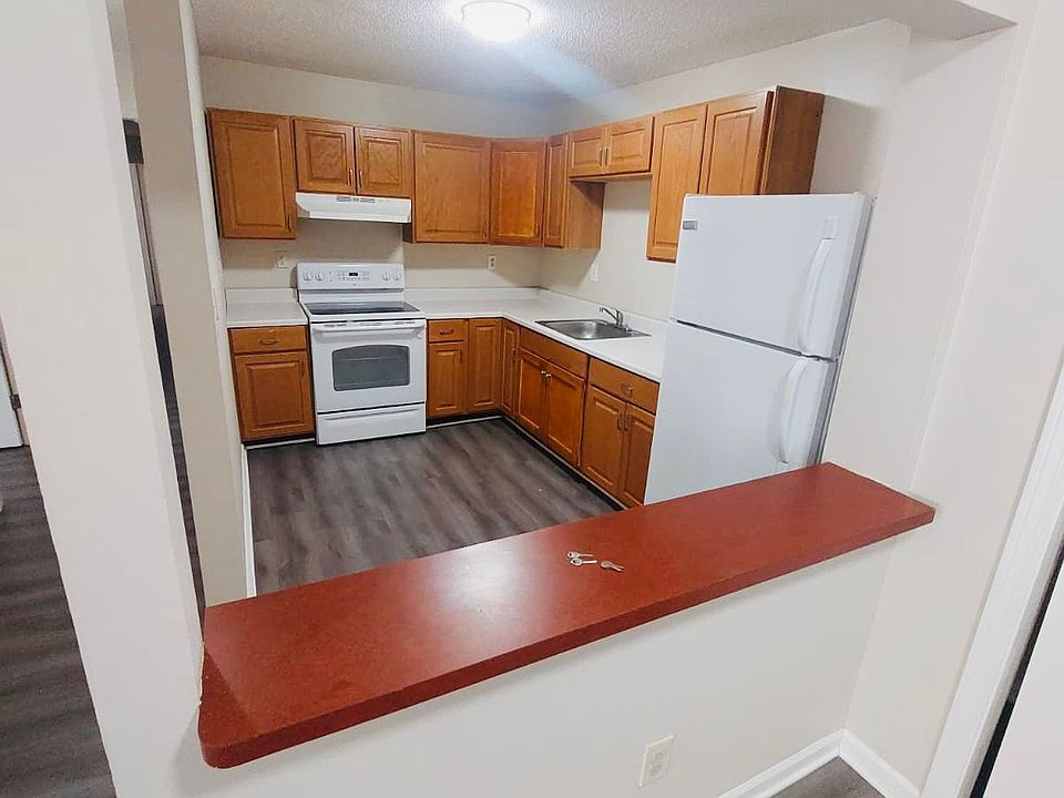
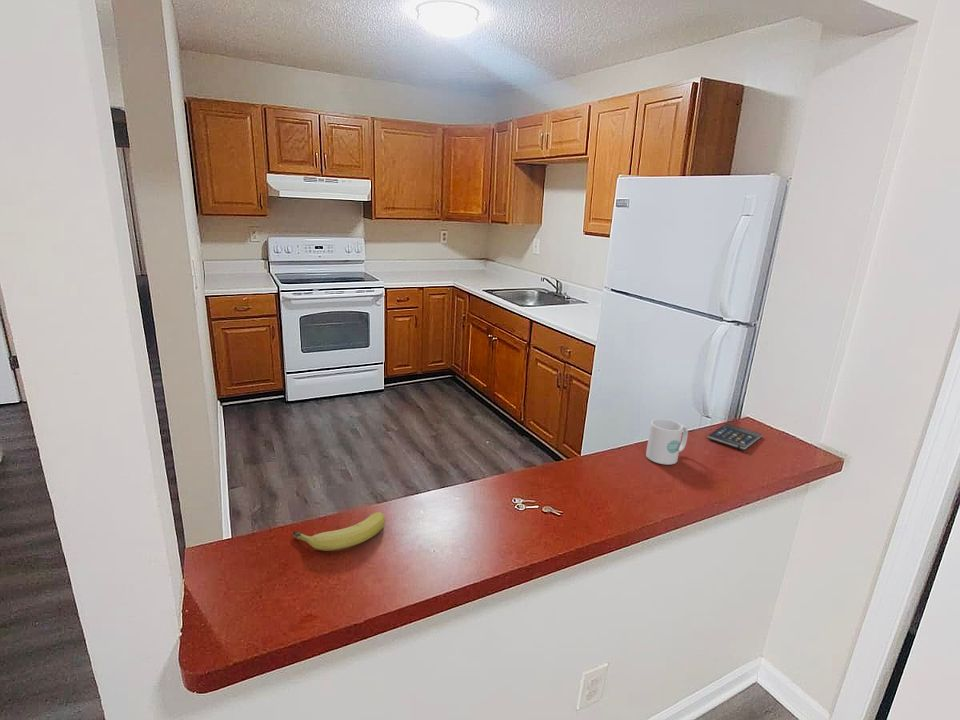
+ fruit [292,511,386,552]
+ mug [645,418,689,466]
+ smartphone [706,422,763,451]
